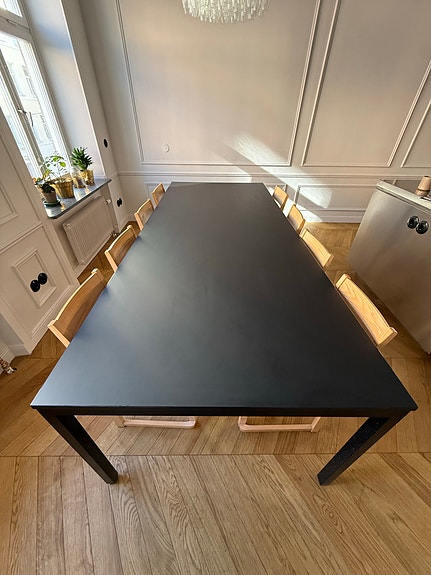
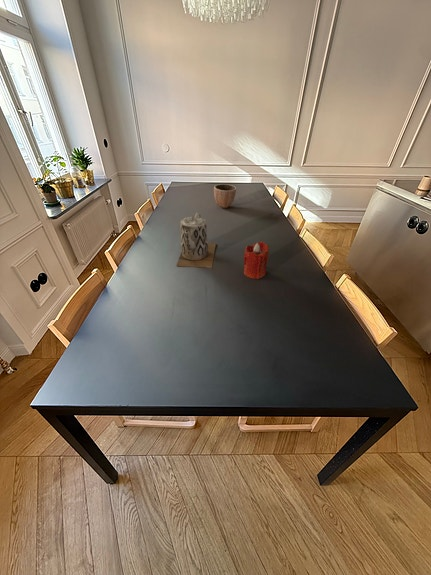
+ decorative bowl [213,183,237,209]
+ candle [243,241,270,280]
+ teapot [175,212,217,269]
